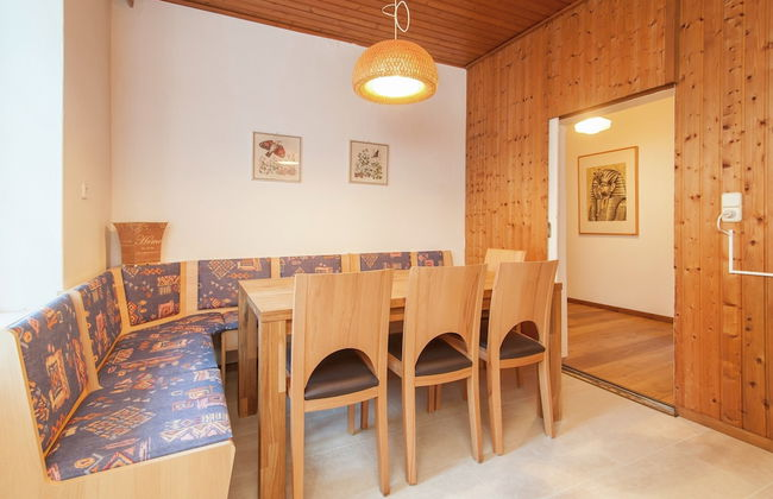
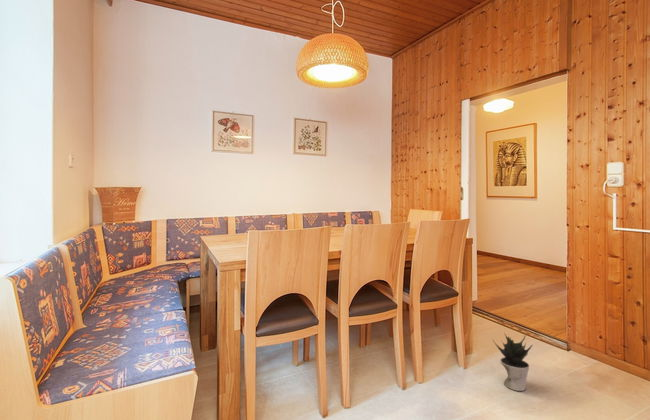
+ potted plant [492,331,533,392]
